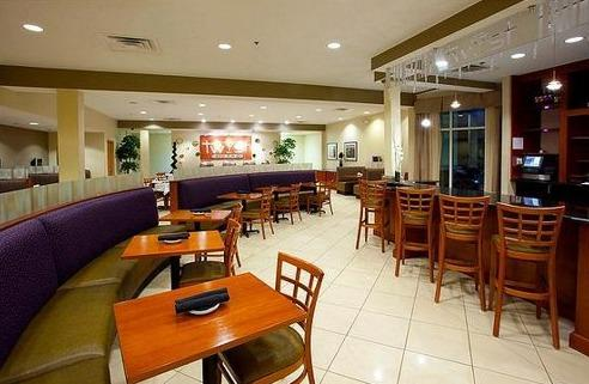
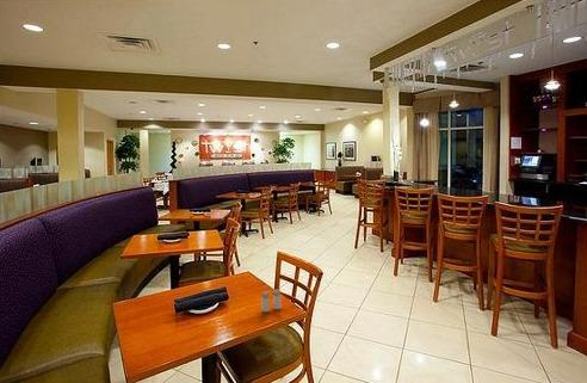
+ salt and pepper shaker [260,289,282,313]
